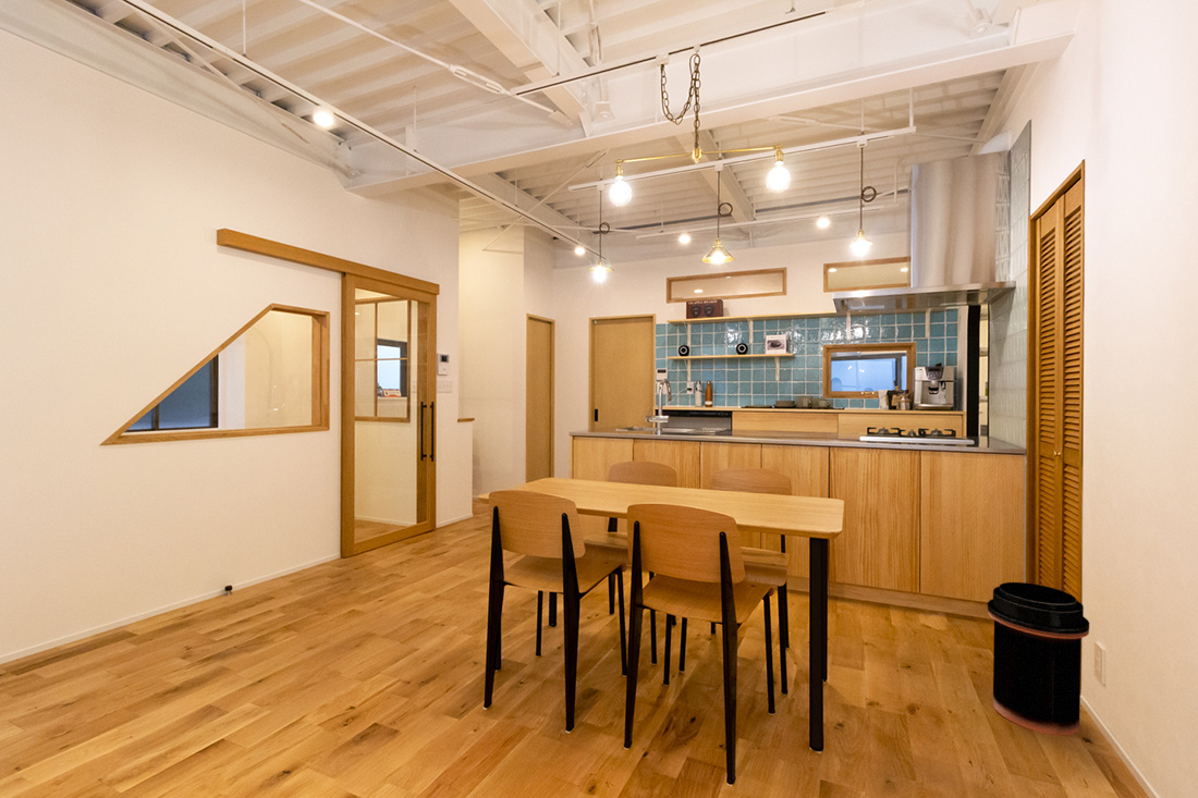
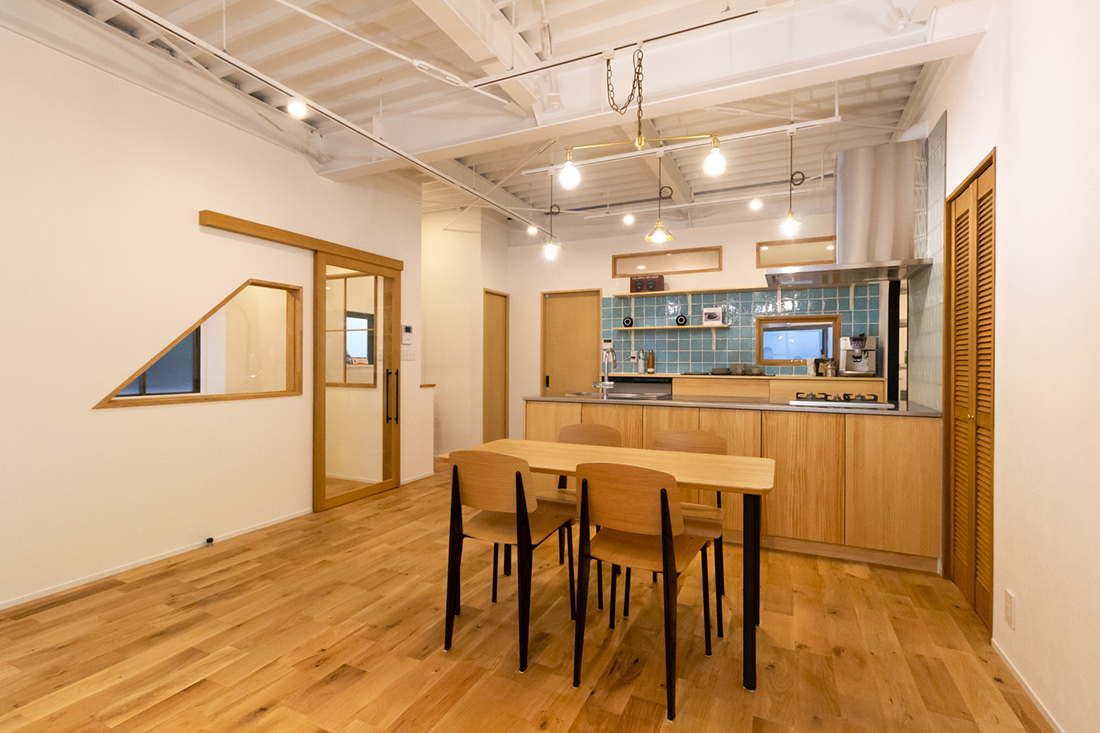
- trash can [987,581,1090,736]
